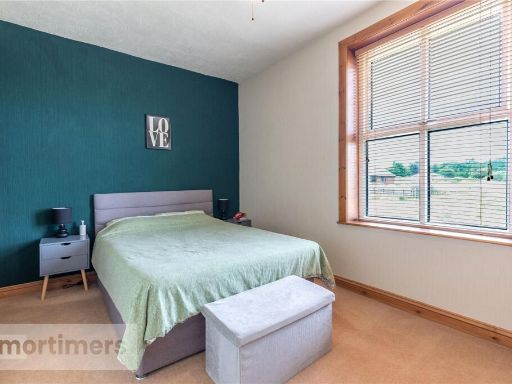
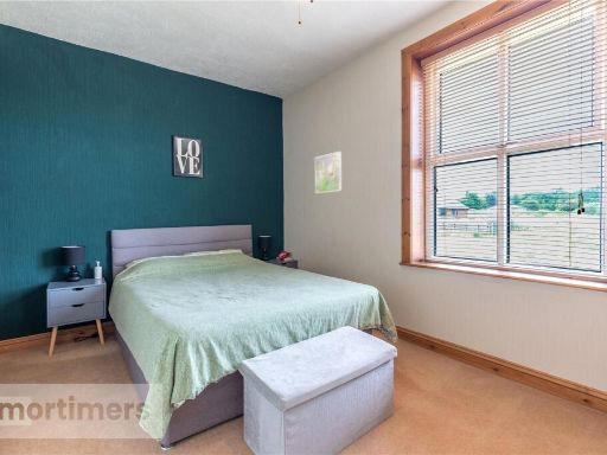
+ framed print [314,150,343,194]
